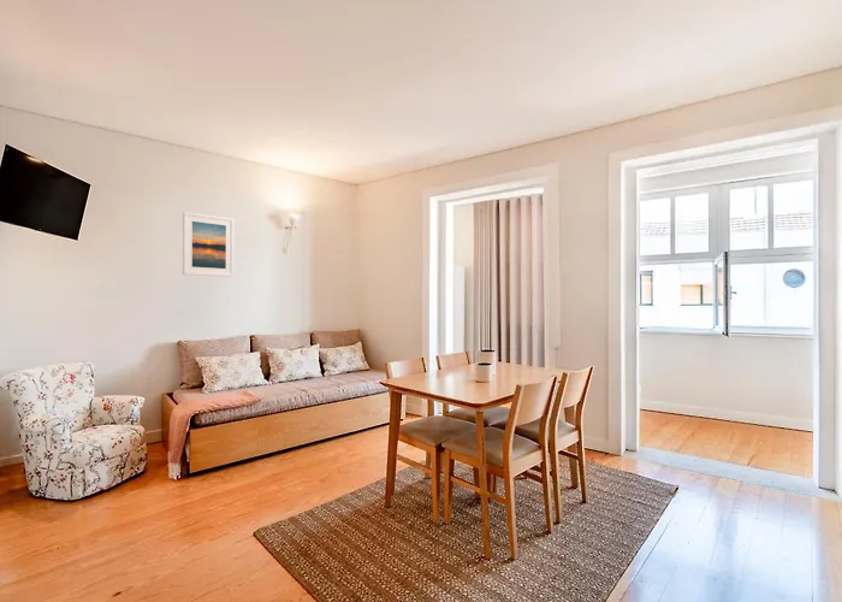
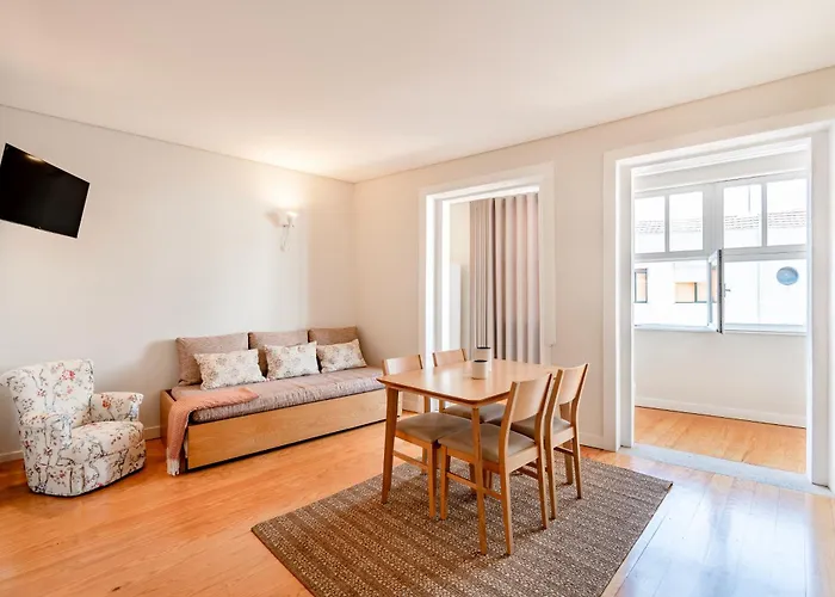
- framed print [182,211,235,278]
